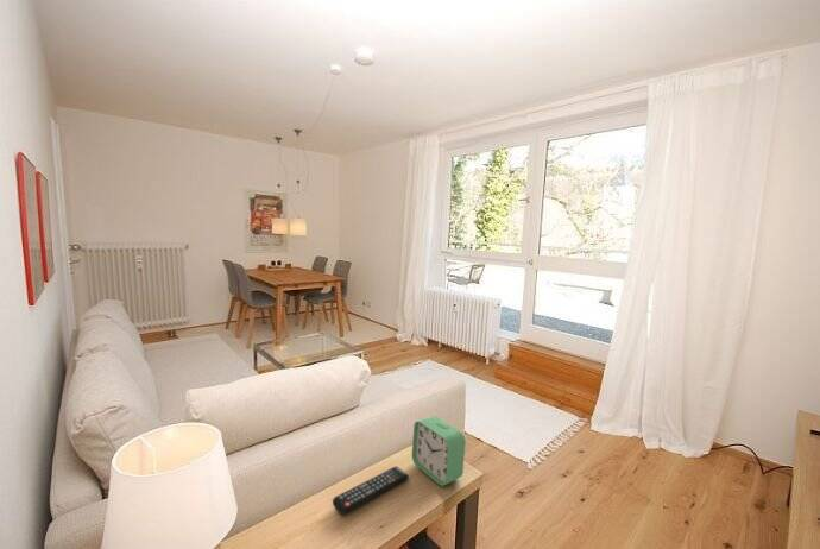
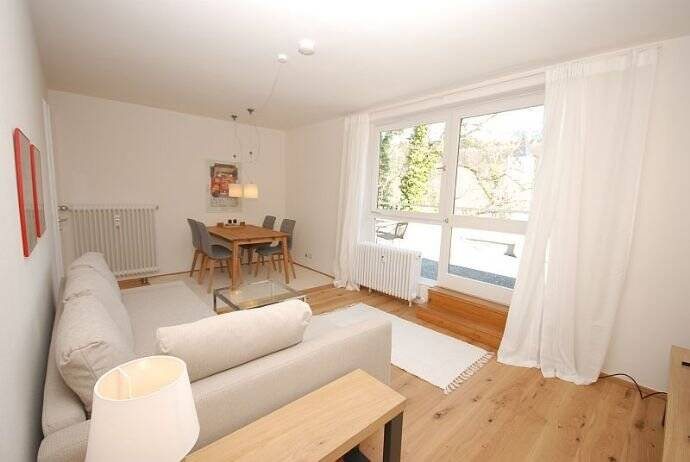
- alarm clock [411,415,467,487]
- remote control [332,466,410,516]
